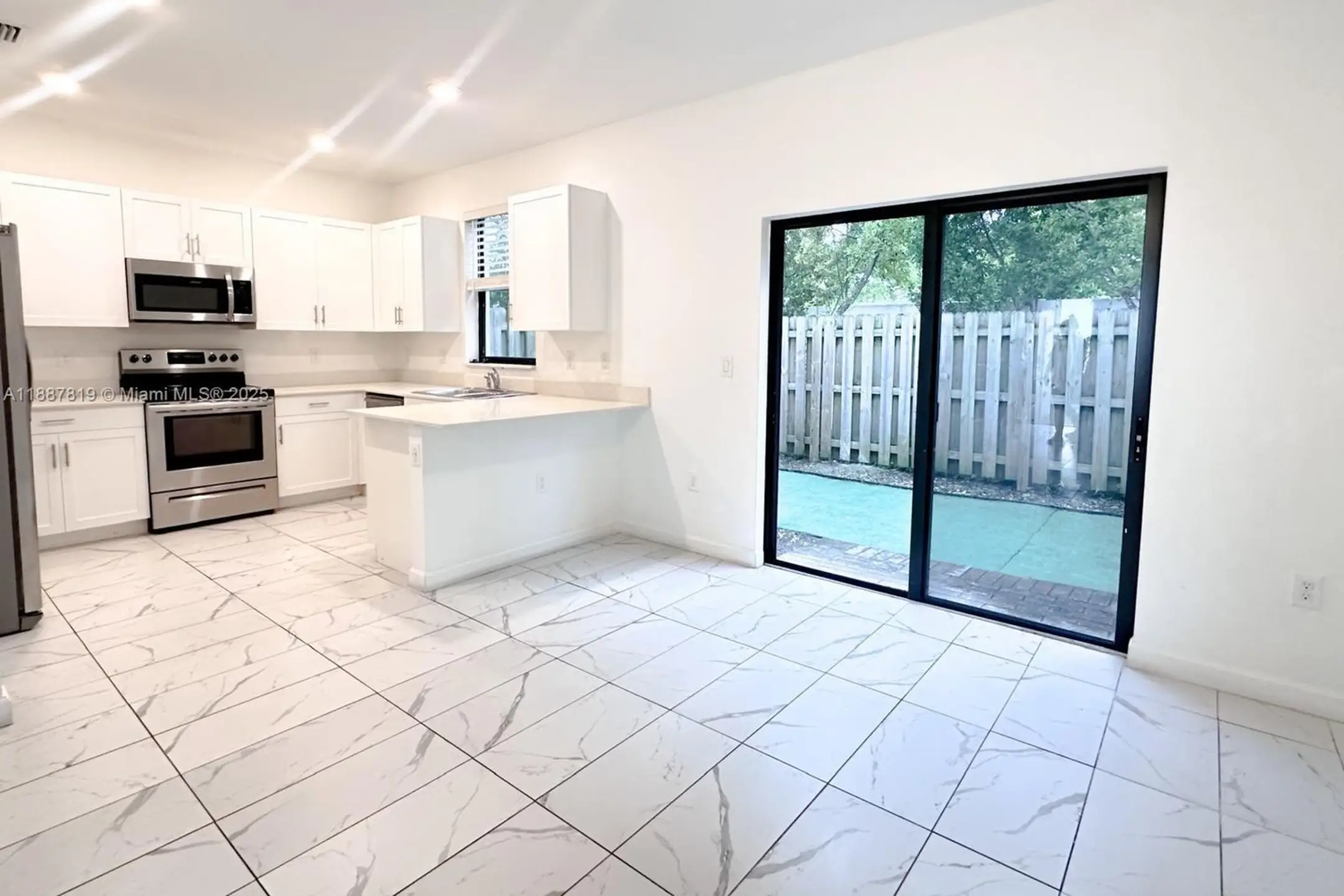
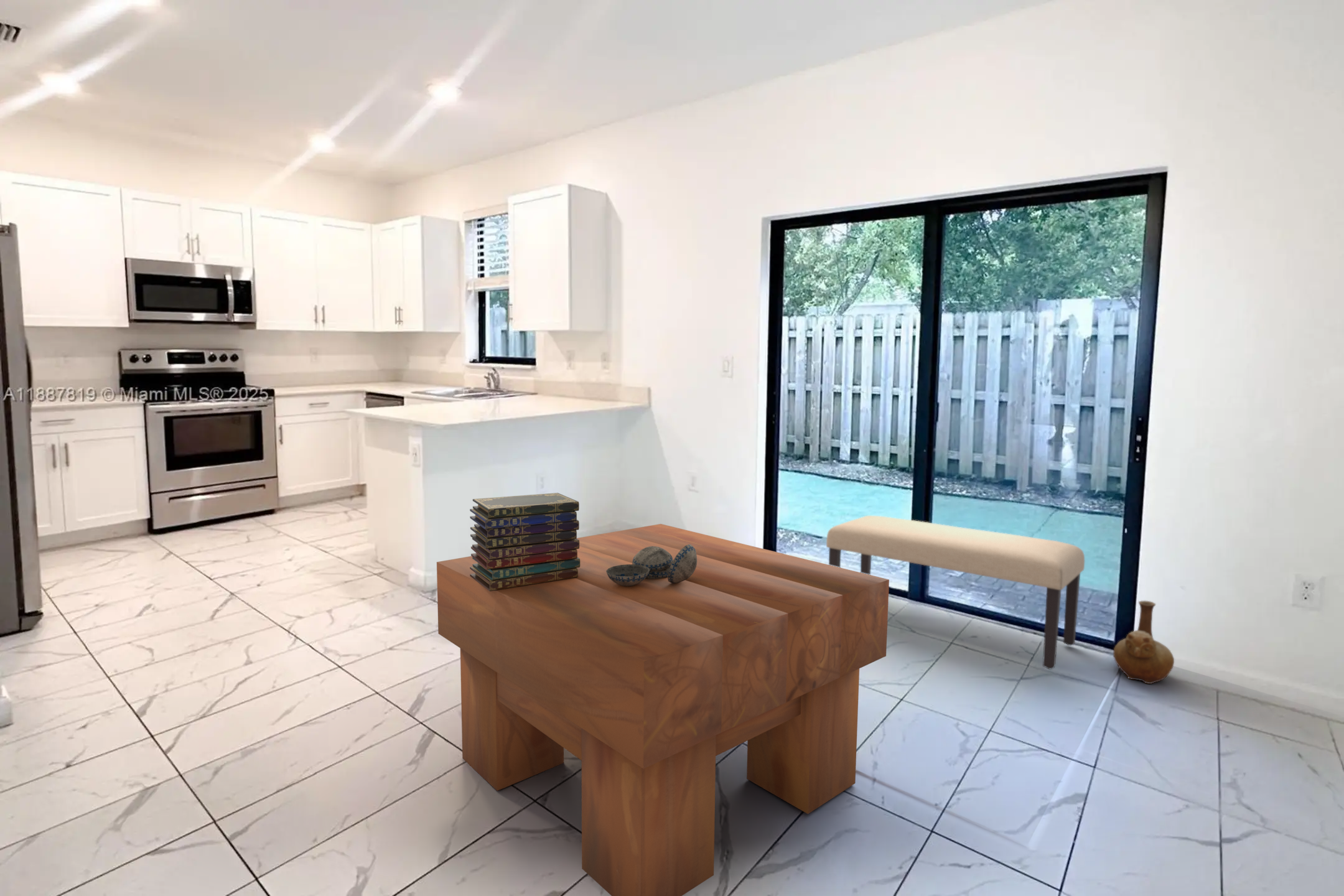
+ vase [1113,600,1175,684]
+ bench [826,515,1085,670]
+ coffee table [436,523,890,896]
+ book stack [469,492,581,591]
+ decorative bowl [606,544,697,587]
